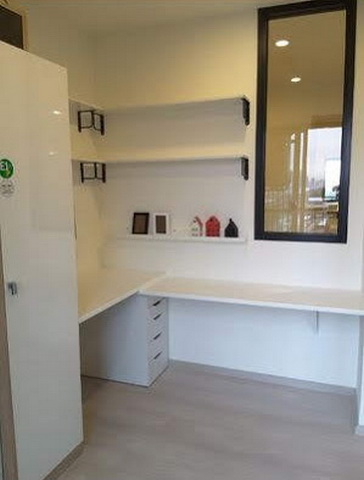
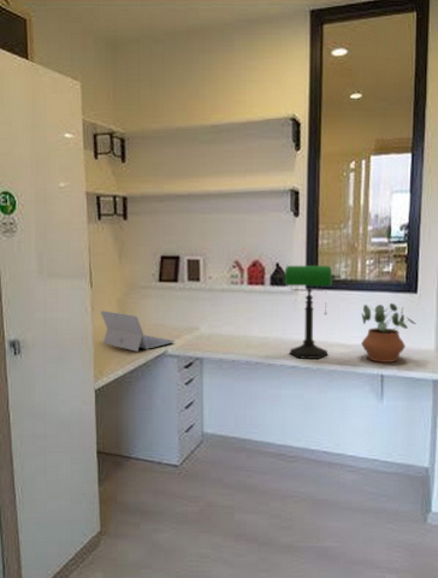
+ desk lamp [276,265,342,360]
+ laptop [100,309,176,353]
+ potted plant [360,302,416,364]
